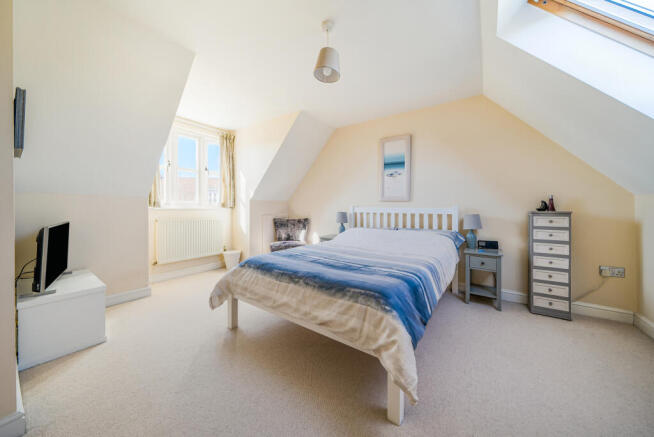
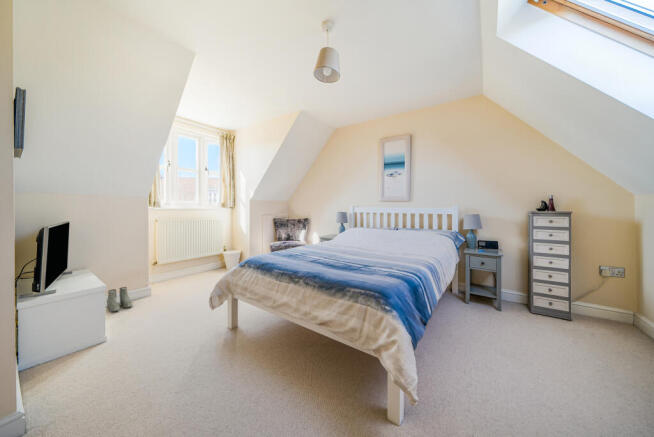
+ boots [106,286,133,313]
